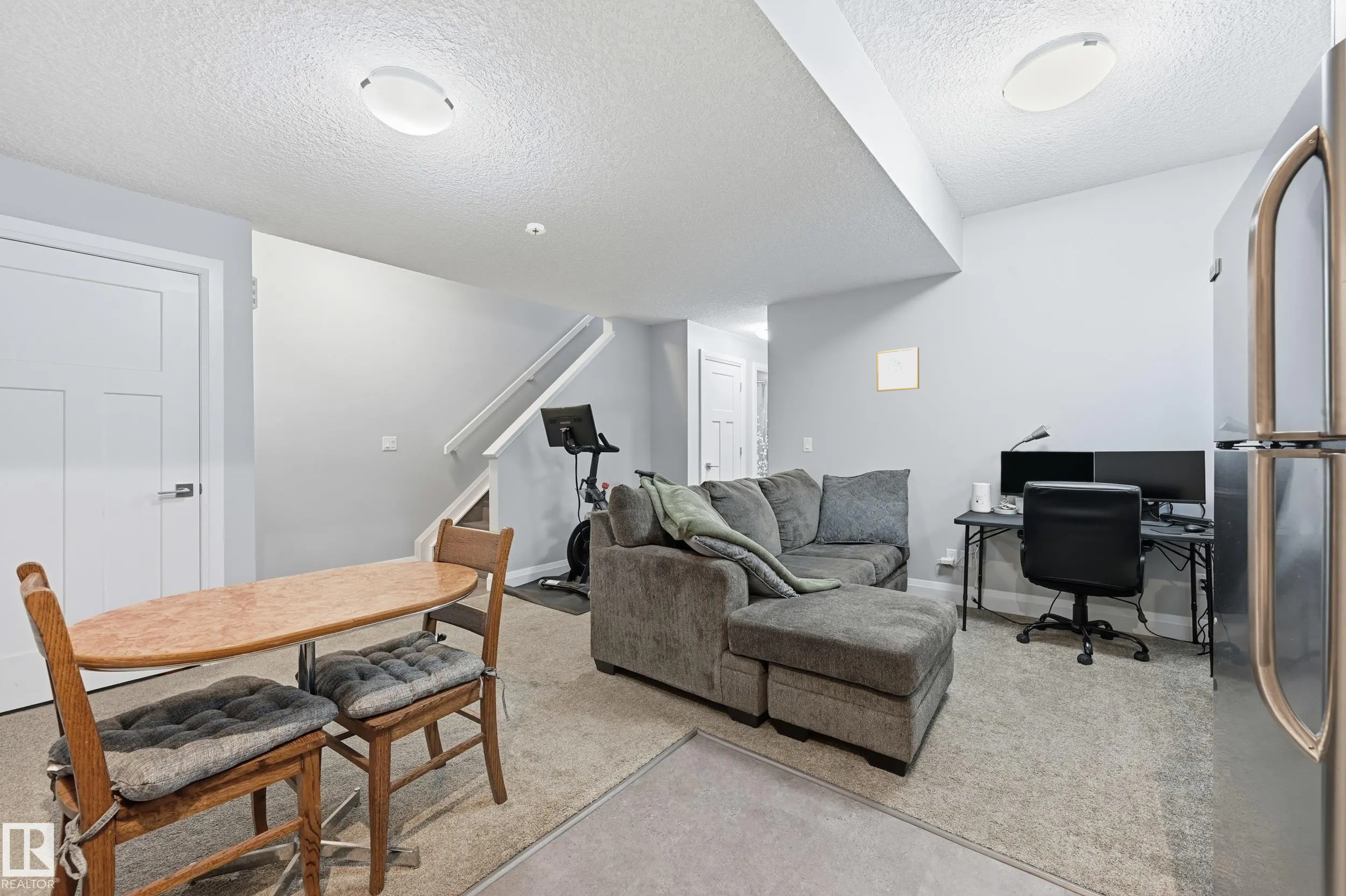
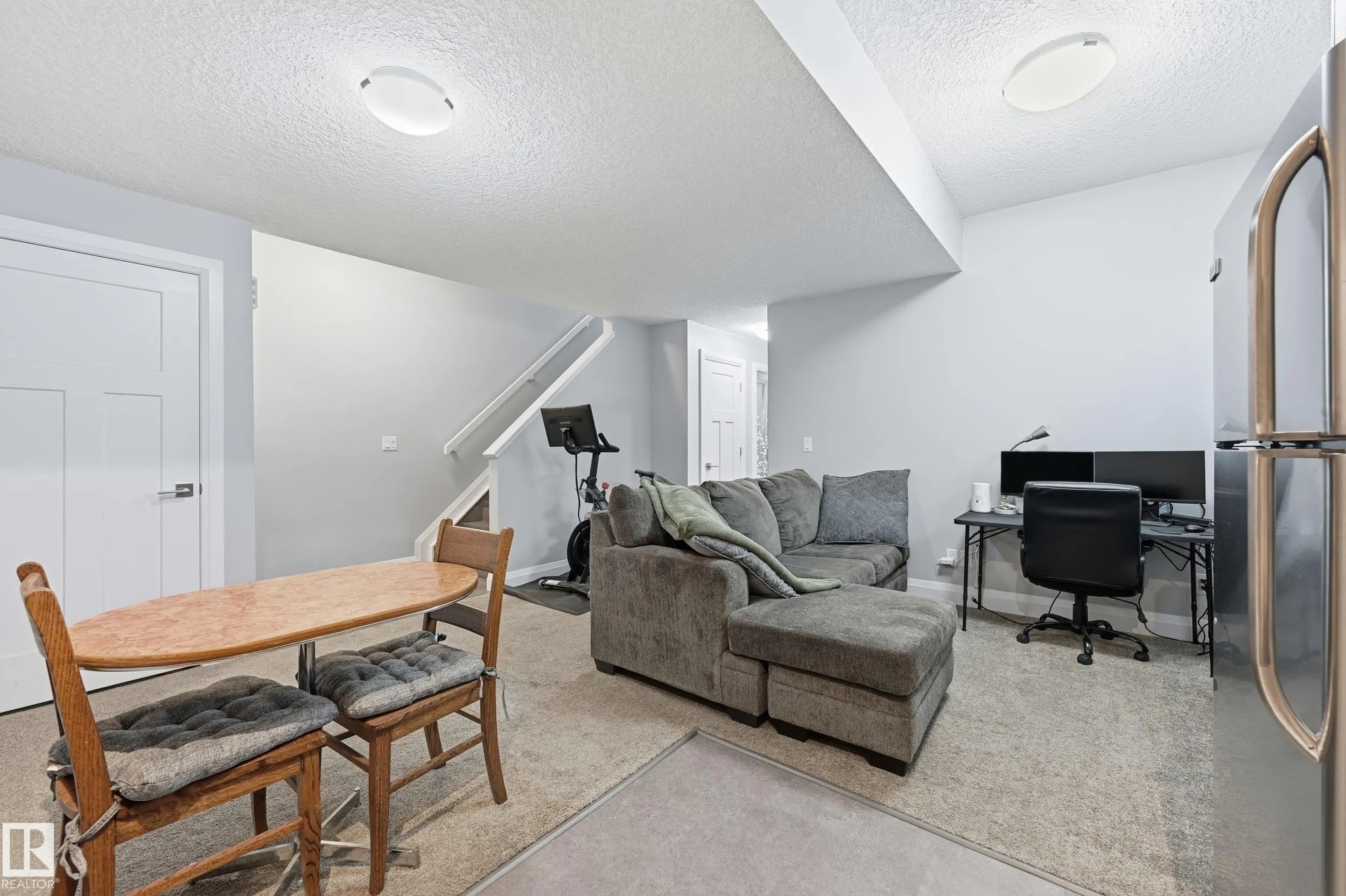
- smoke detector [524,222,546,235]
- wall art [876,347,920,392]
